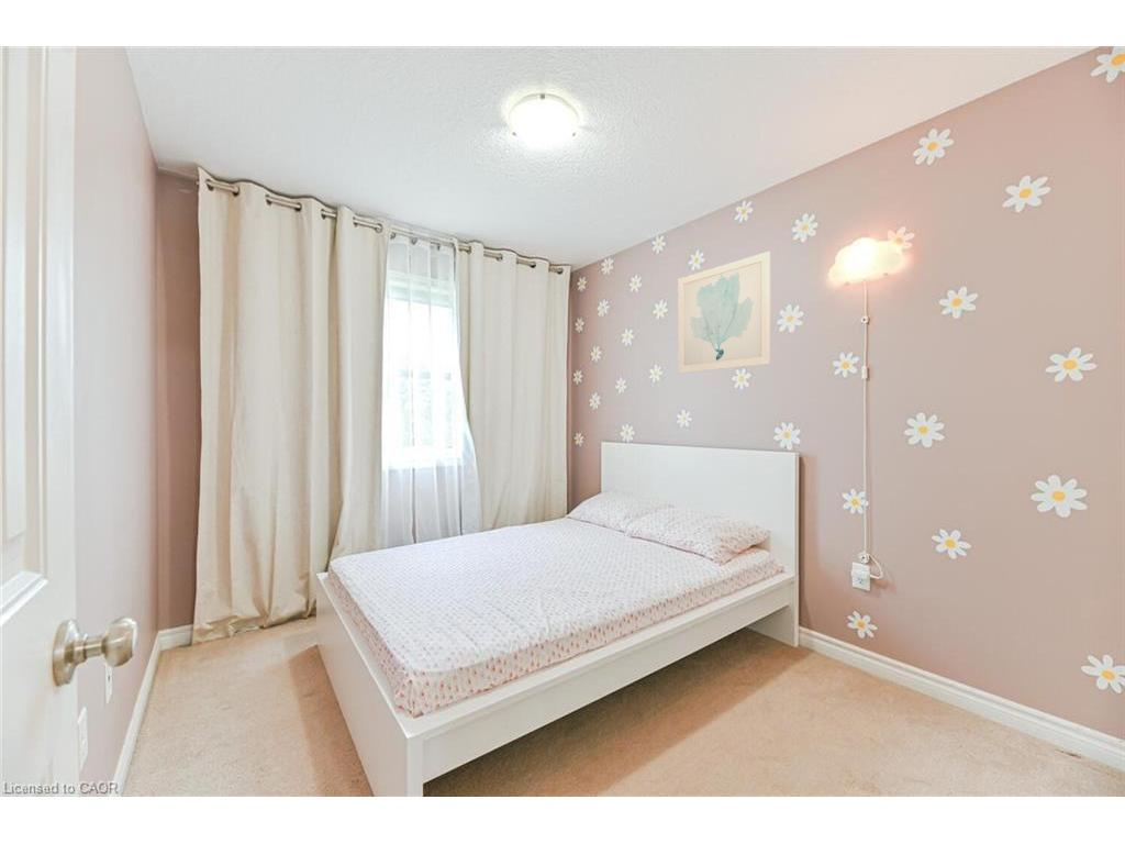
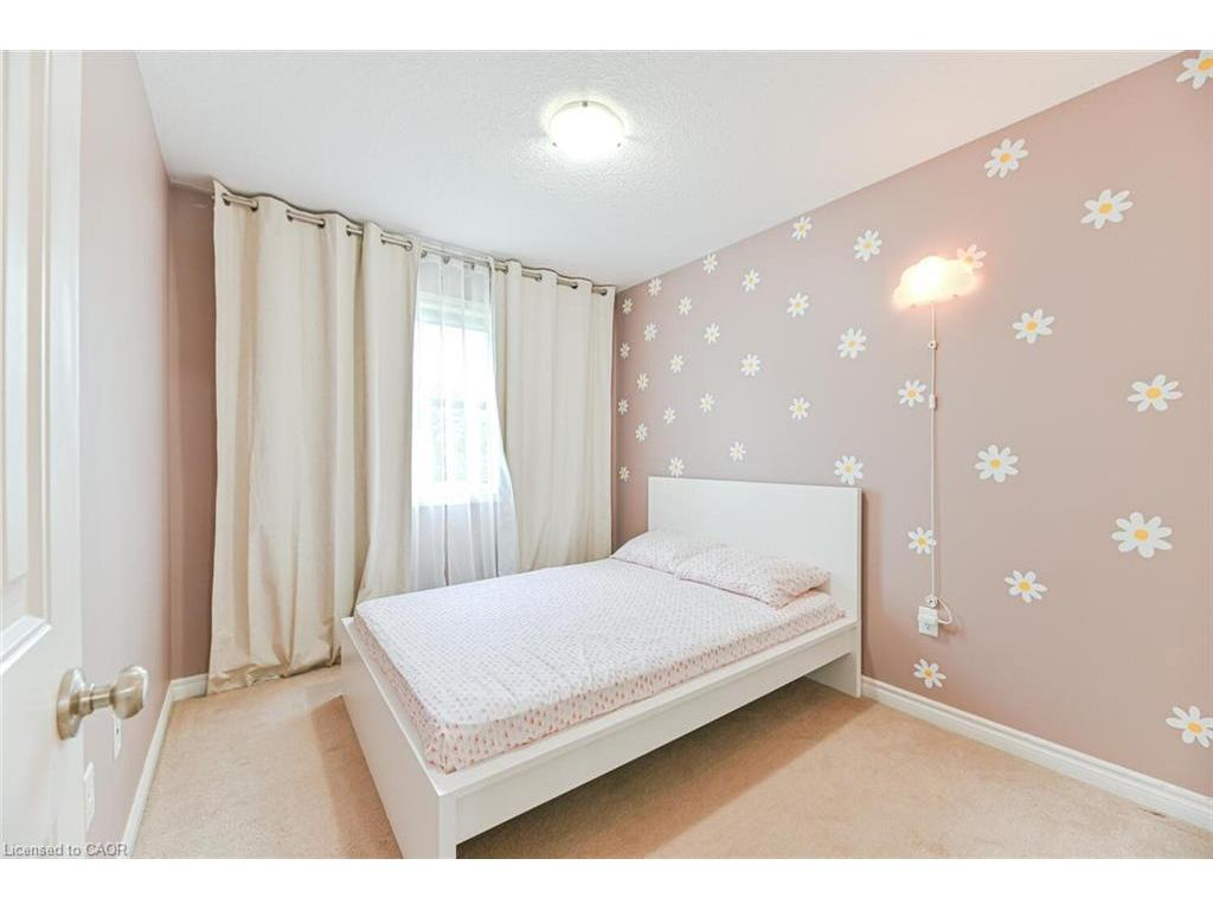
- wall art [677,251,771,375]
